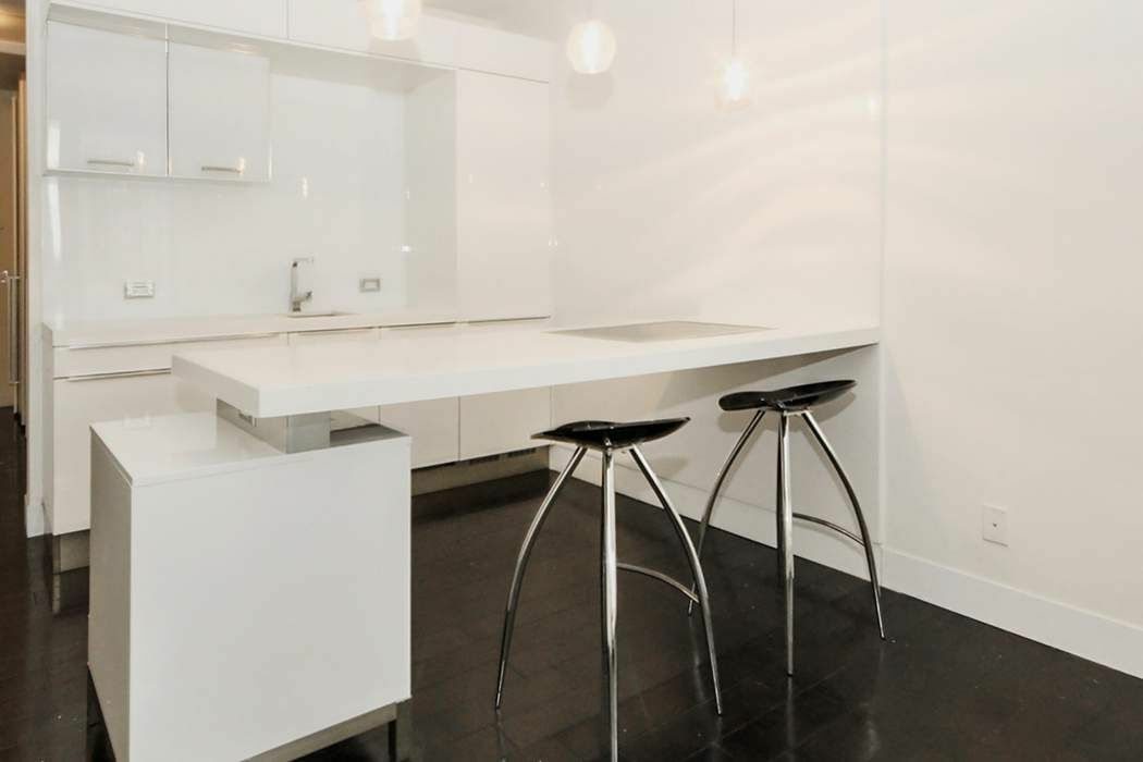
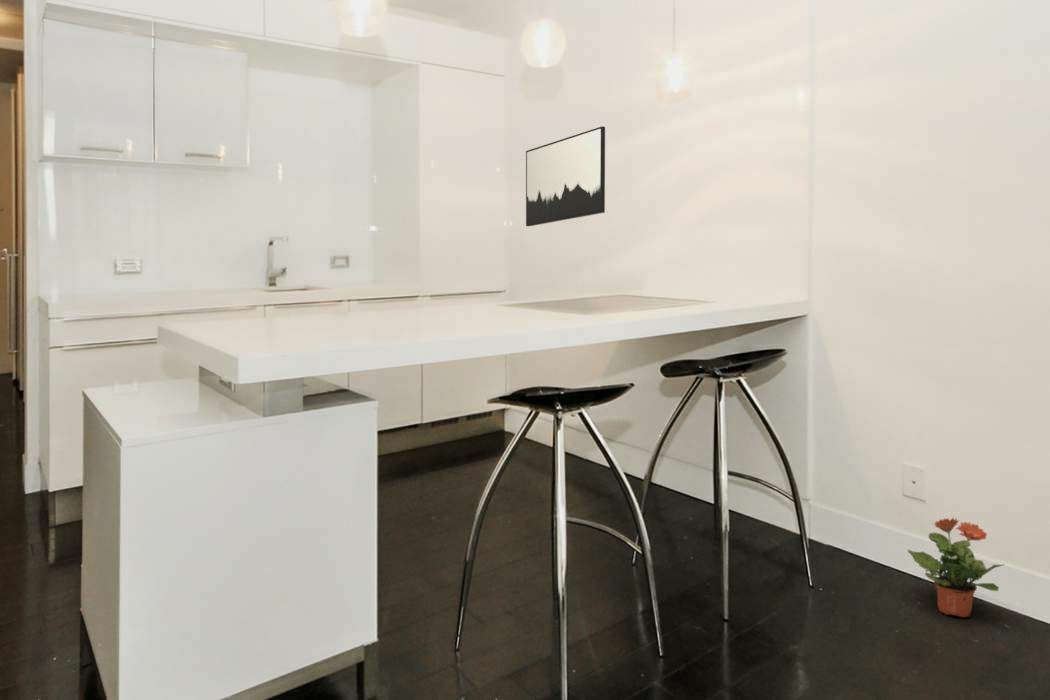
+ potted plant [907,517,1004,618]
+ wall art [525,125,606,227]
